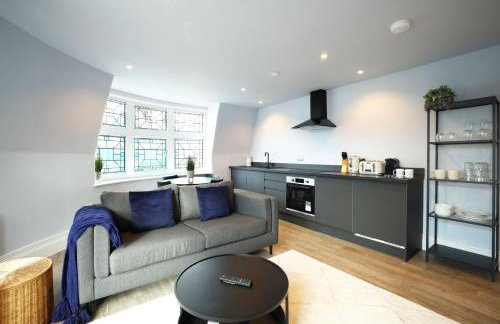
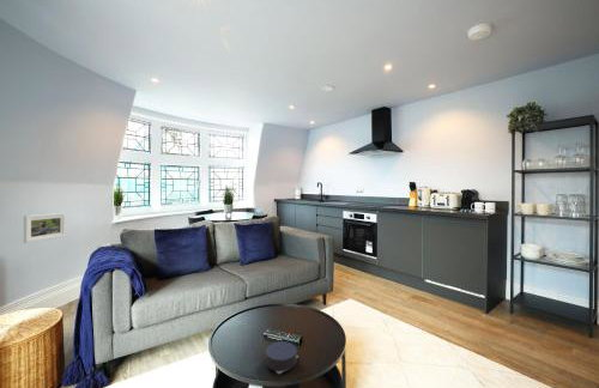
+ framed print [23,212,67,244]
+ candle [265,340,300,375]
